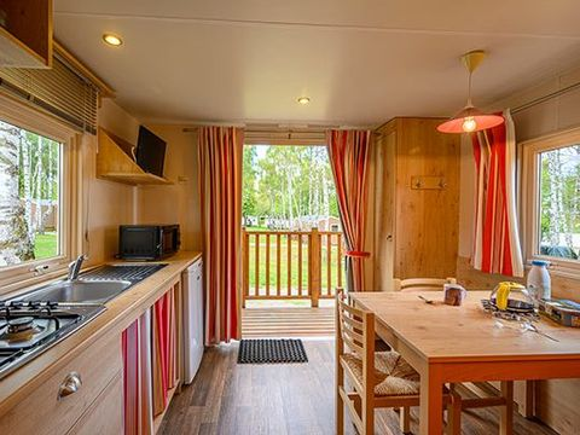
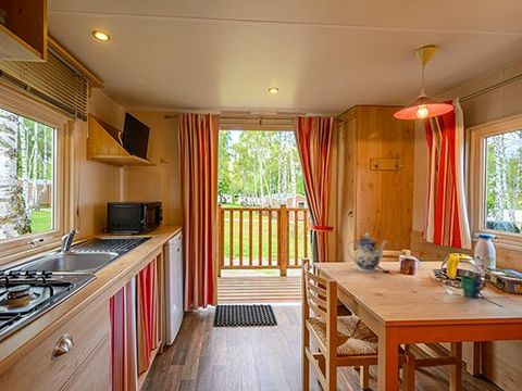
+ cup [460,275,487,300]
+ teapot [345,232,388,274]
